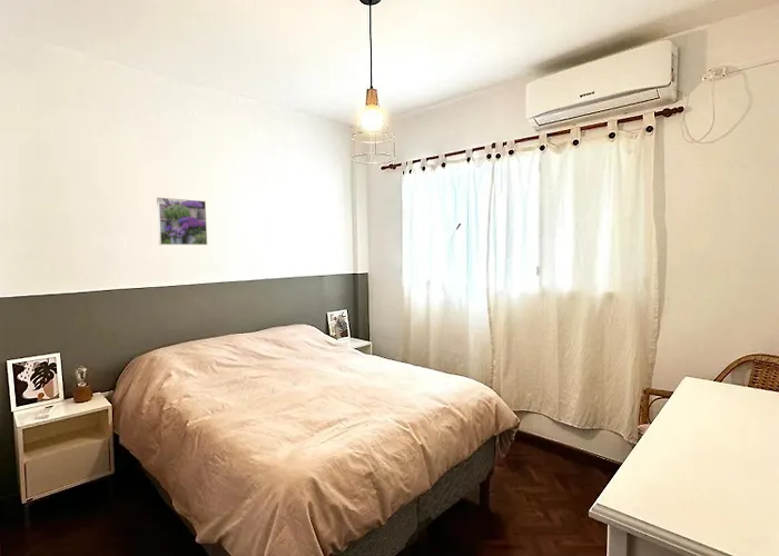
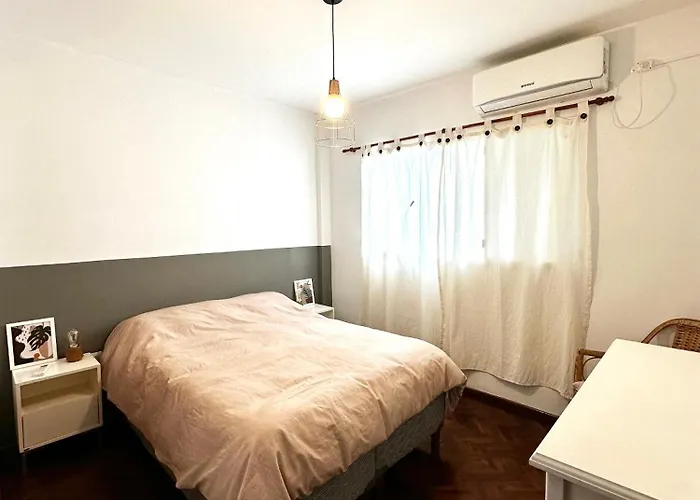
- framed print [156,197,208,246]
